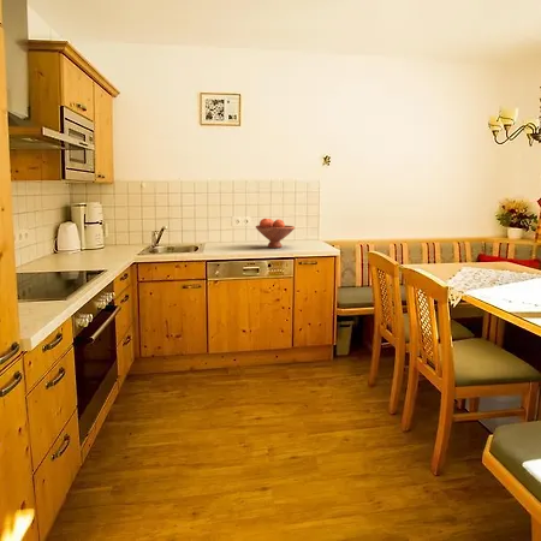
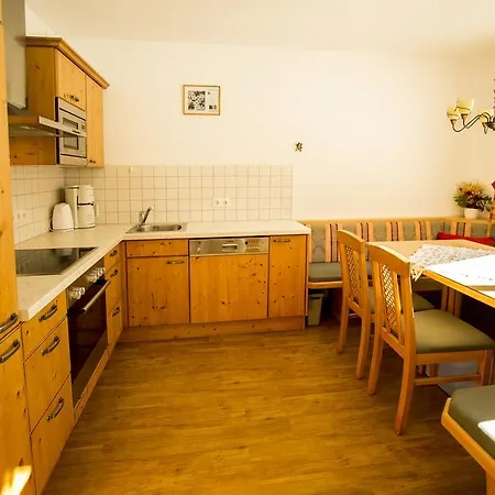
- fruit bowl [255,218,296,249]
